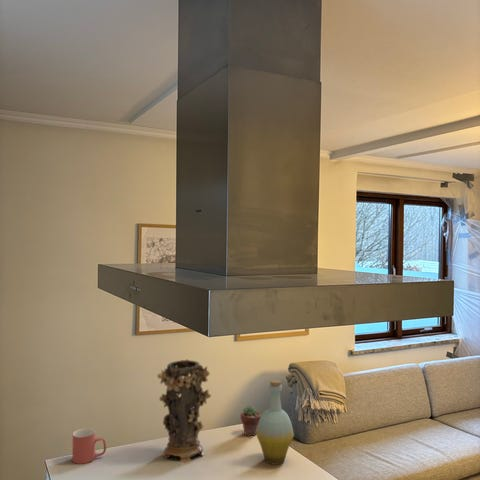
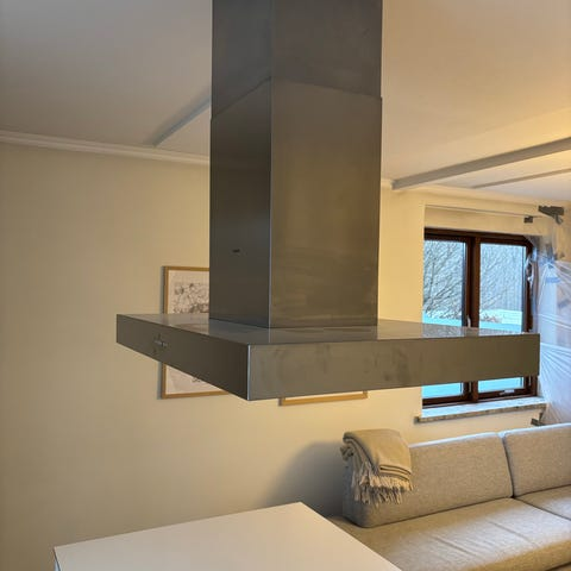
- potted succulent [240,405,262,437]
- decorative vase [156,358,212,463]
- bottle [256,378,295,466]
- mug [71,427,107,465]
